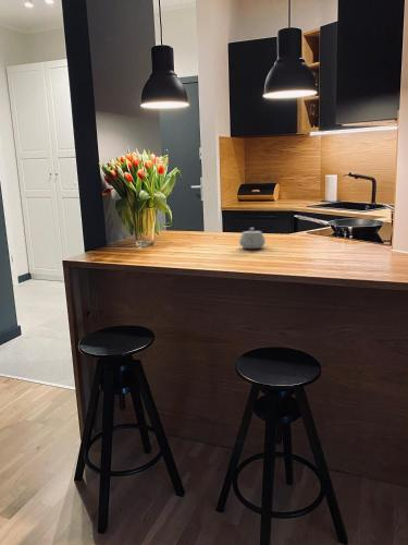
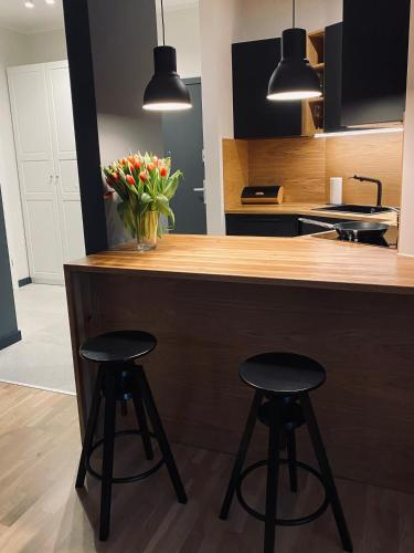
- teapot [238,227,267,250]
